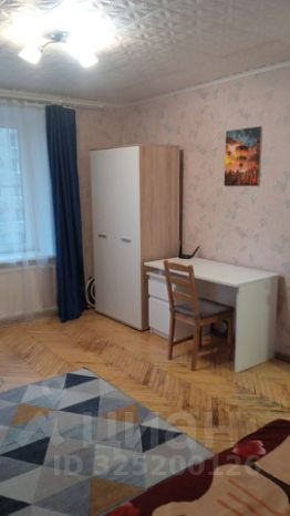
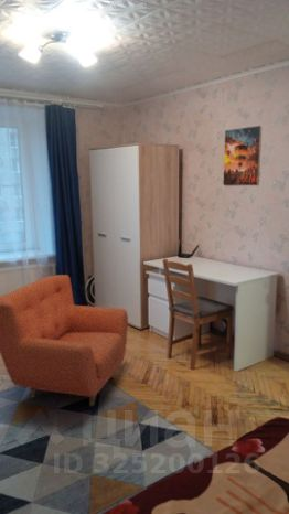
+ armchair [0,274,129,407]
